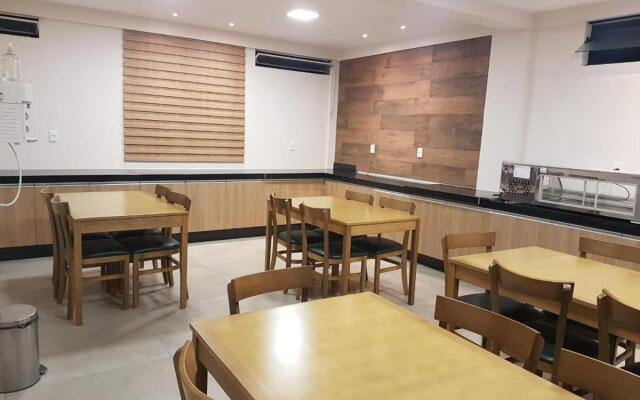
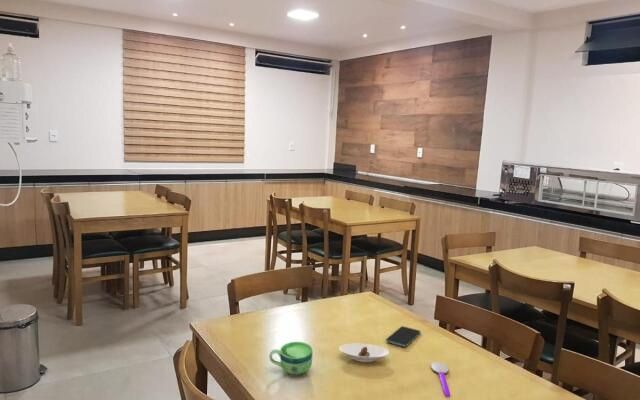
+ smartphone [385,325,421,348]
+ cup [268,341,313,376]
+ saucer [338,343,390,363]
+ spoon [430,361,451,398]
